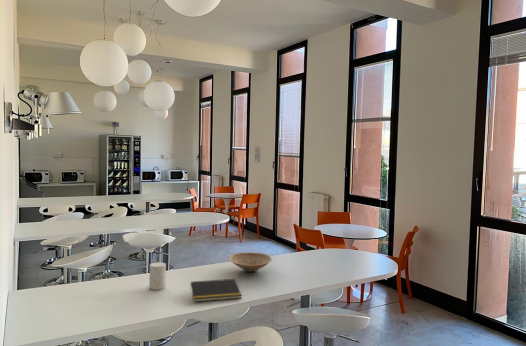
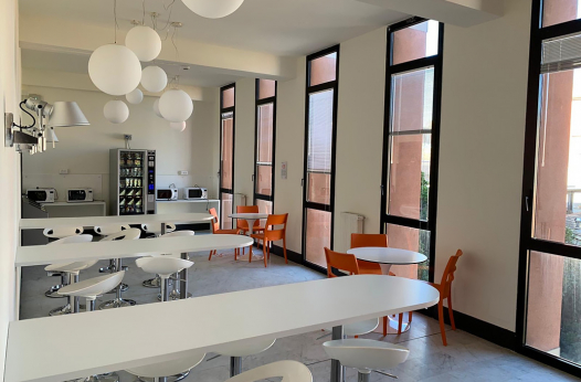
- notepad [188,278,243,303]
- cup [148,261,167,291]
- bowl [228,251,273,273]
